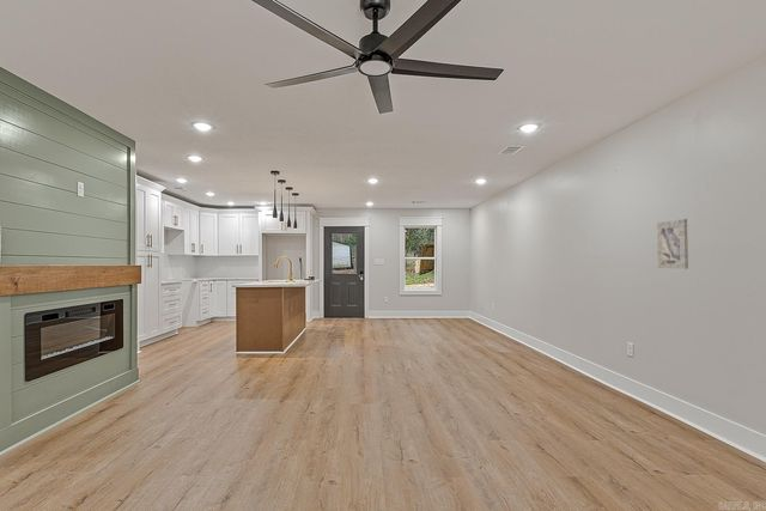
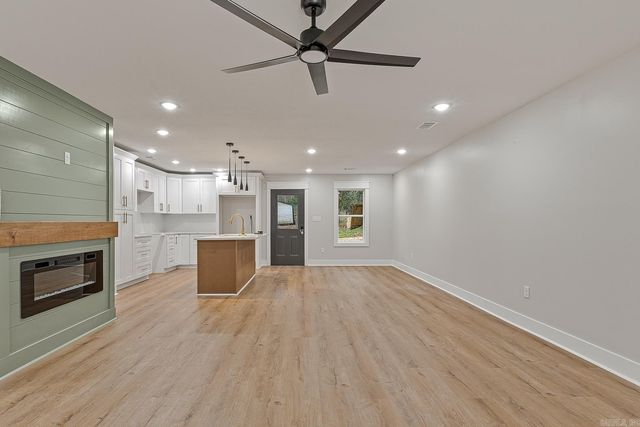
- wall art [656,218,689,270]
